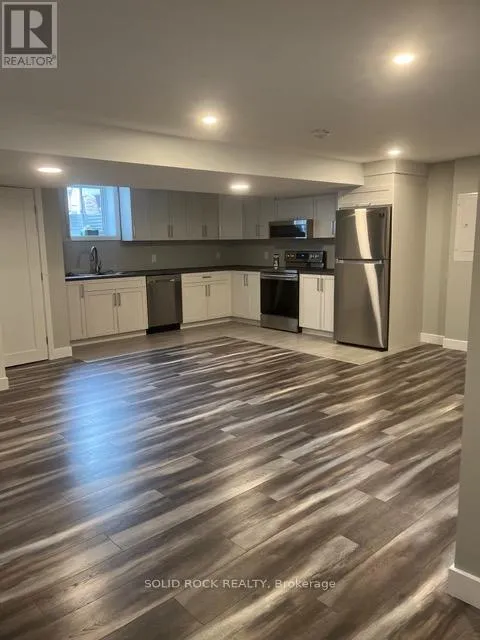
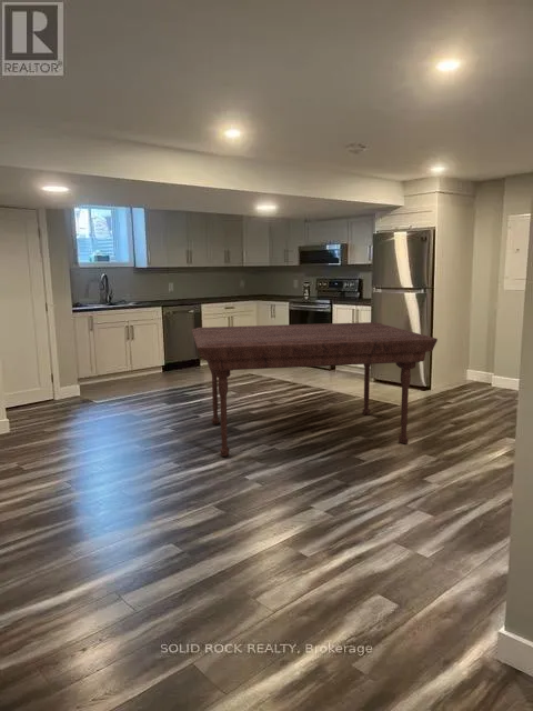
+ dining table [191,321,439,458]
